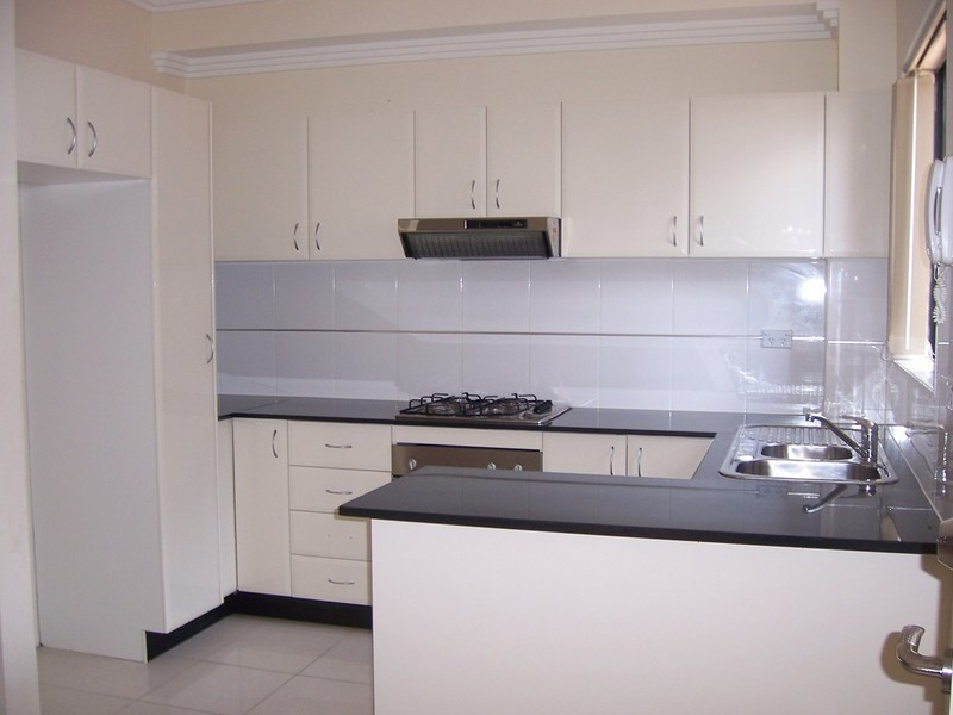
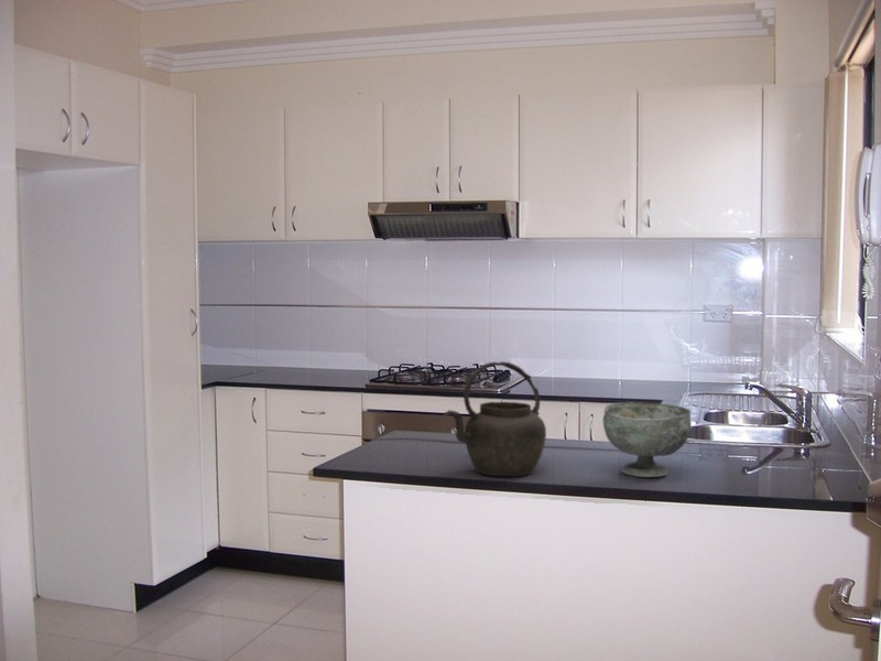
+ bowl [601,401,693,478]
+ kettle [443,360,547,477]
